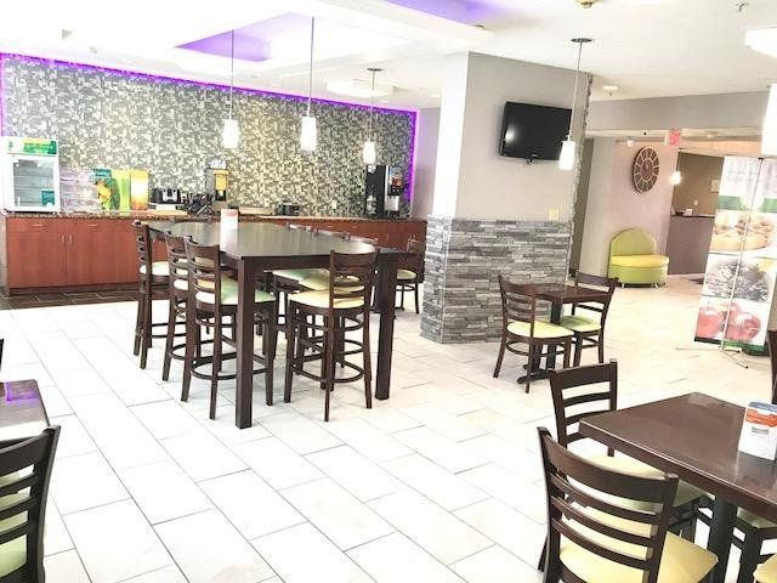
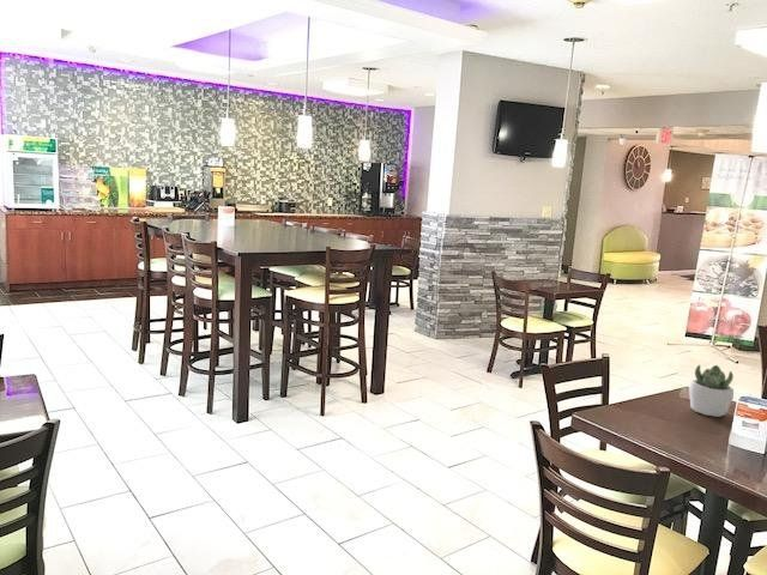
+ succulent plant [688,364,735,418]
